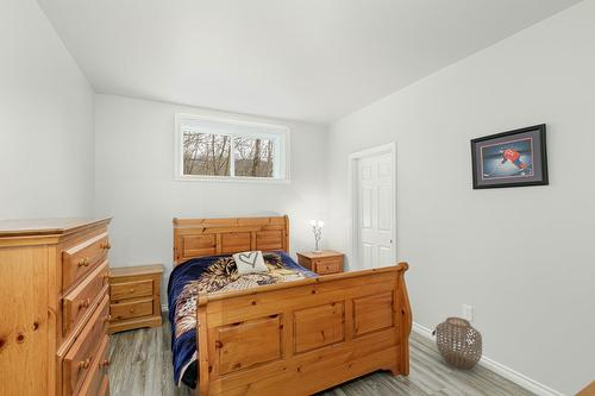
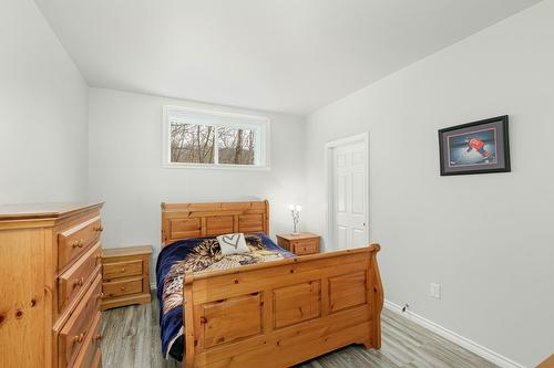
- woven basket [434,316,483,370]
